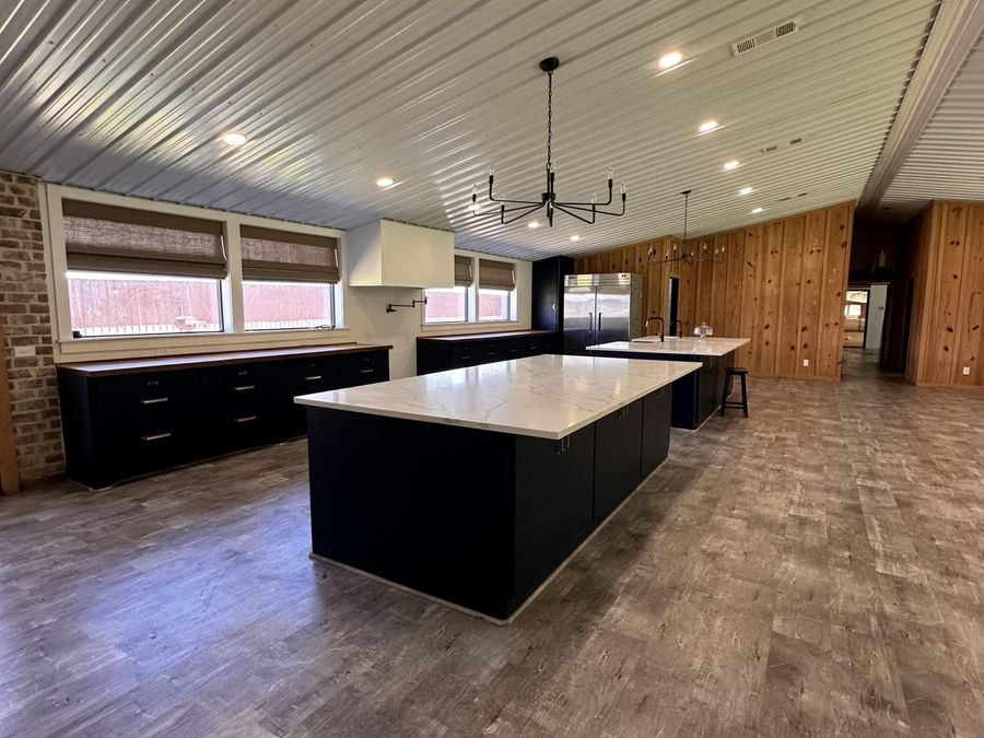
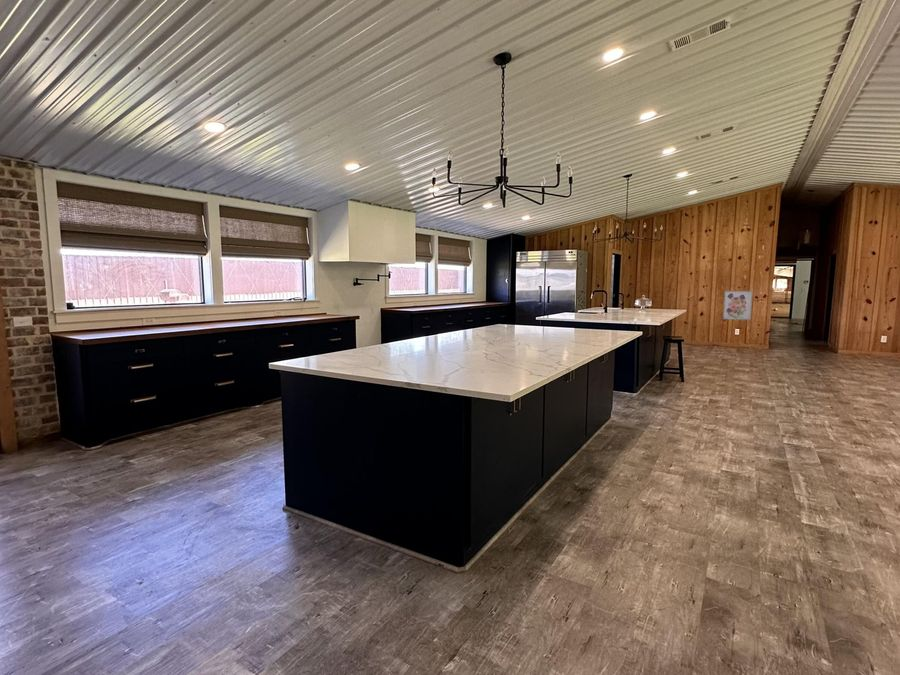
+ wall art [722,290,754,321]
